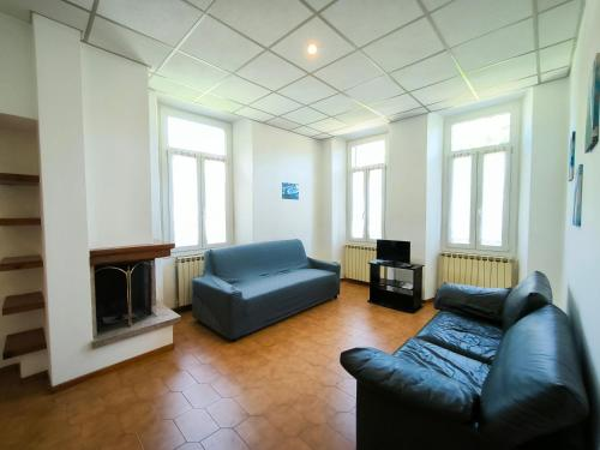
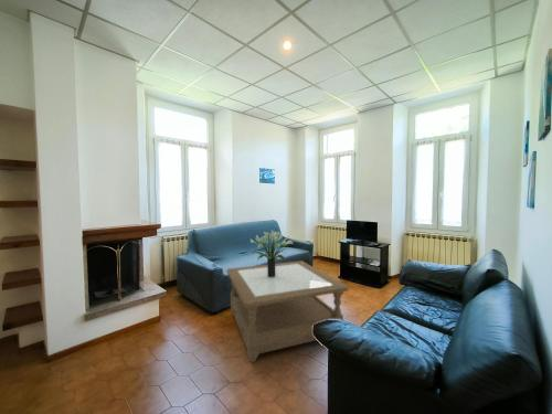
+ coffee table [225,259,350,363]
+ potted plant [250,230,294,277]
